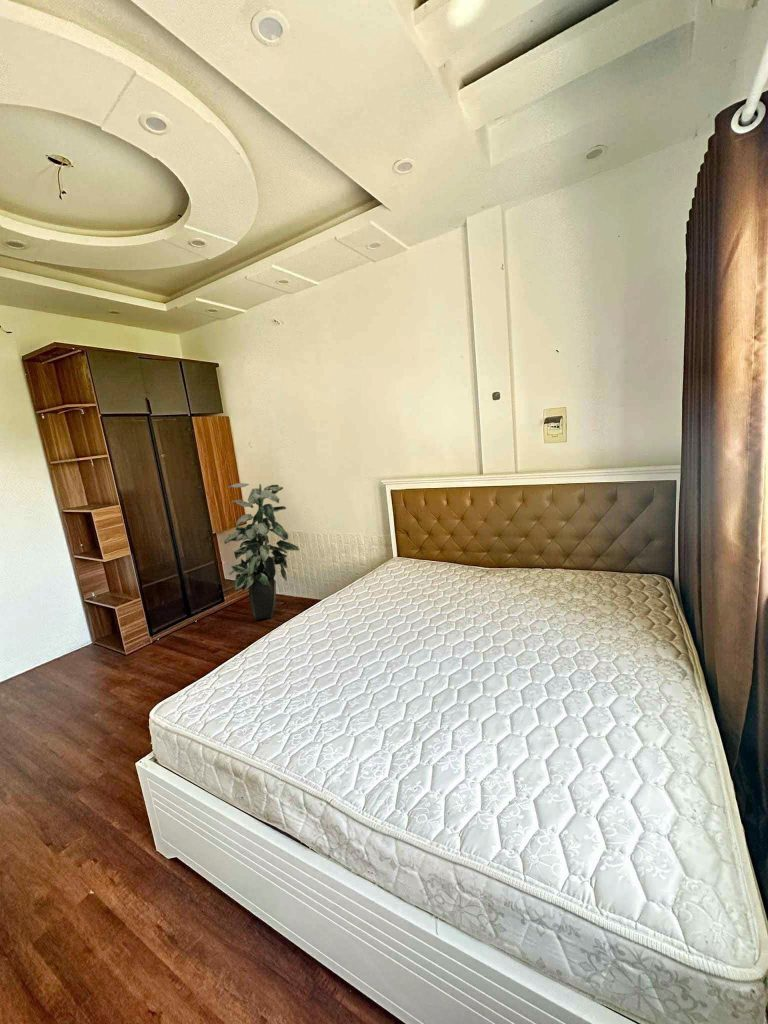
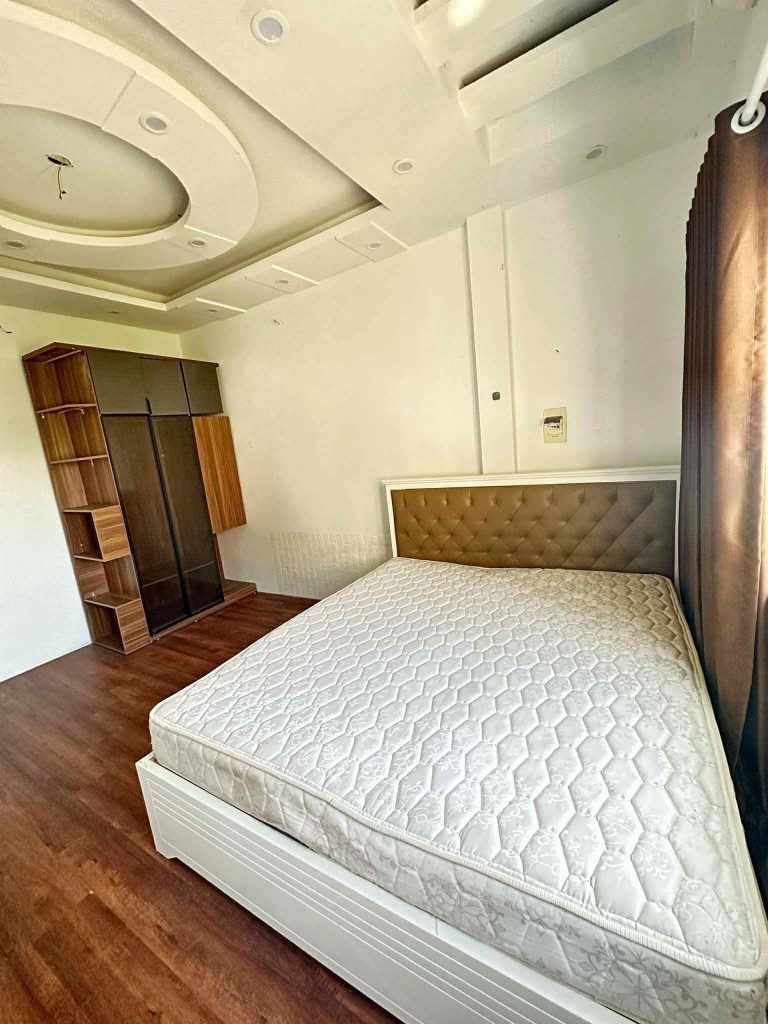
- indoor plant [223,482,300,621]
